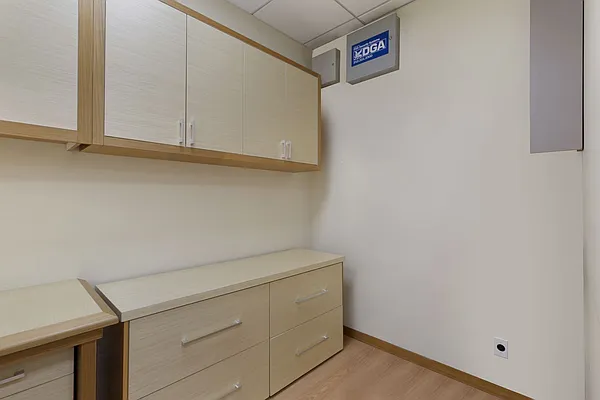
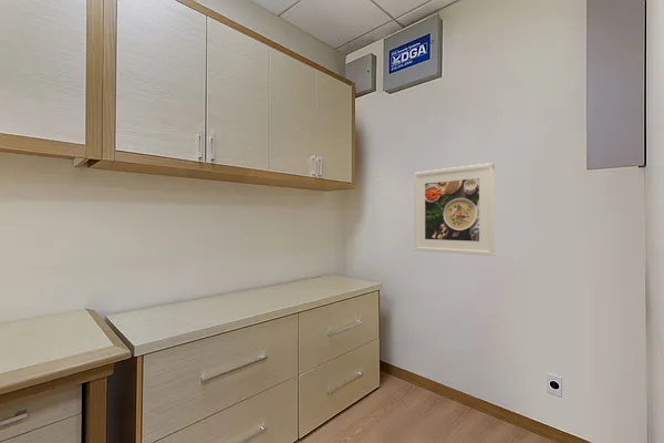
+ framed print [413,162,496,257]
